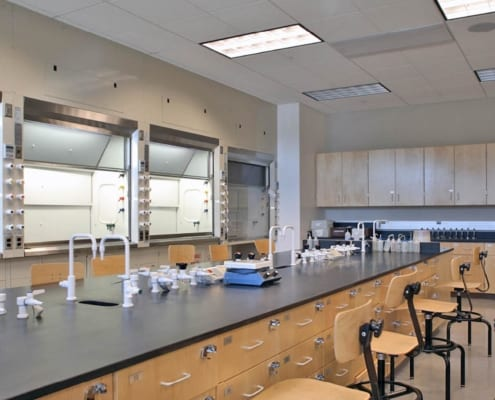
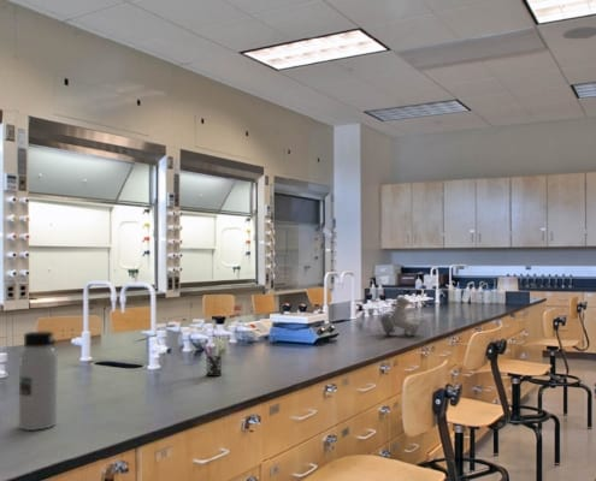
+ garden hose splitter [378,296,421,337]
+ pen holder [201,343,225,378]
+ water bottle [18,331,59,432]
